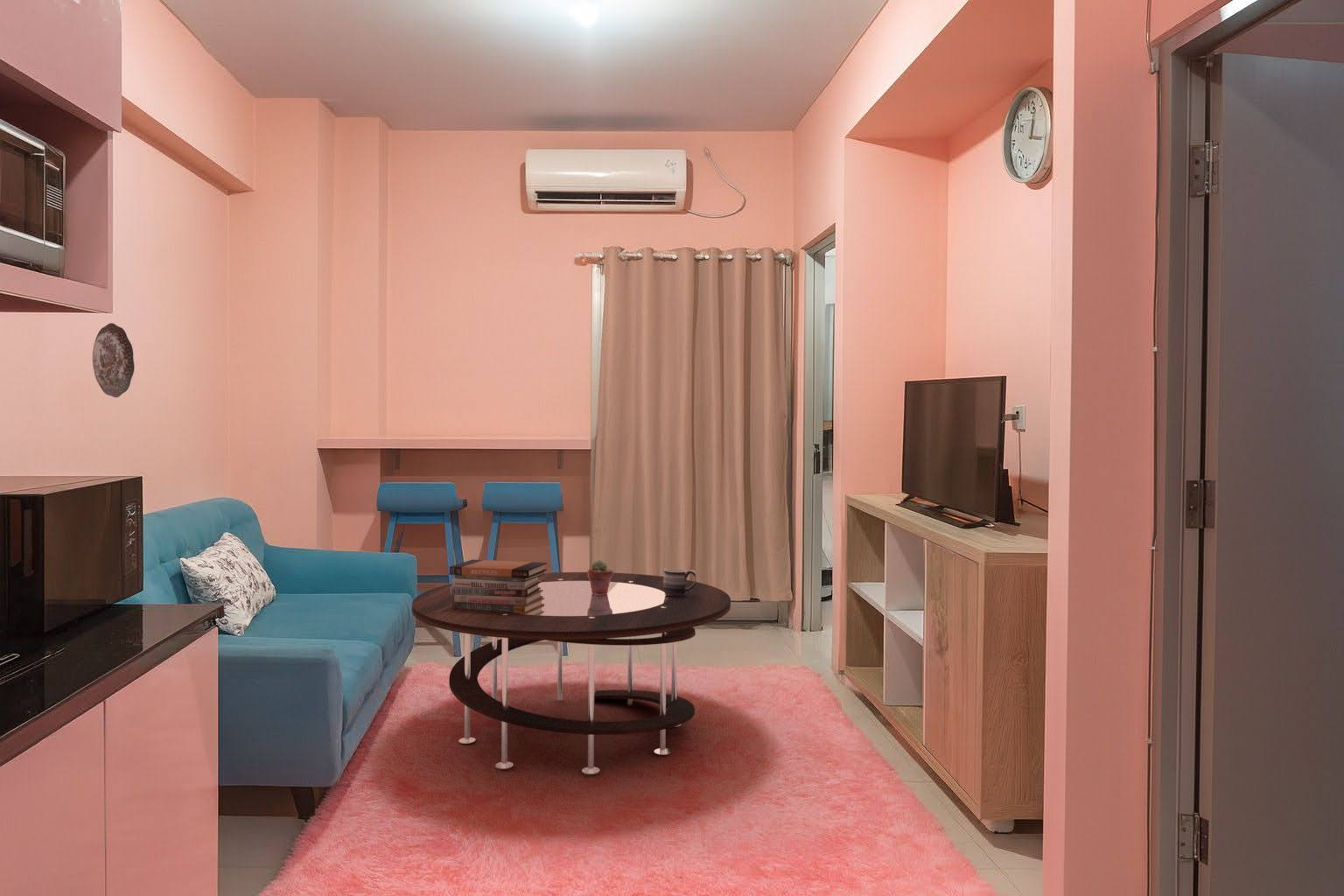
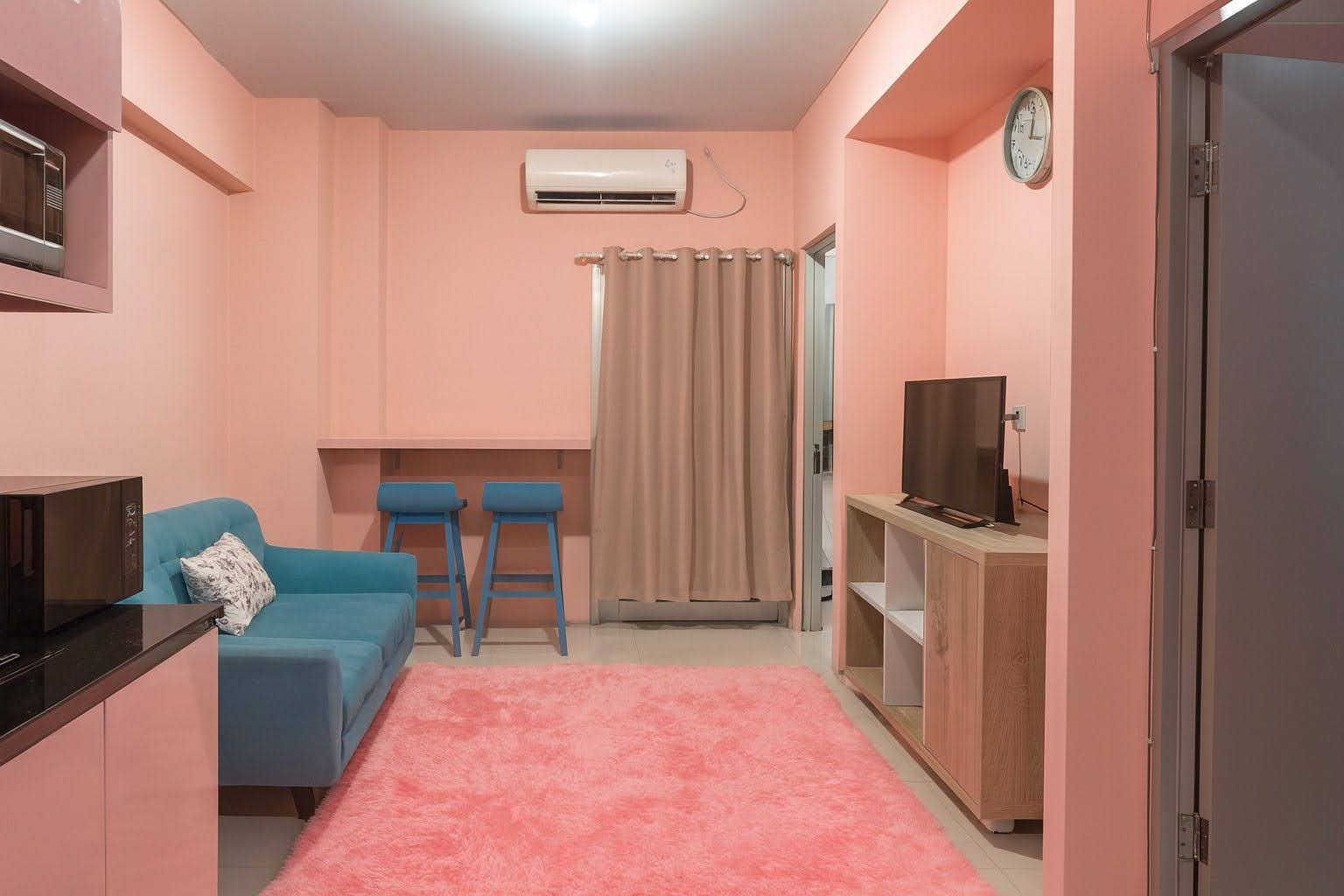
- mug [663,568,697,597]
- book stack [449,559,548,614]
- decorative plate [92,322,136,398]
- coffee table [411,571,732,775]
- potted succulent [587,559,614,595]
